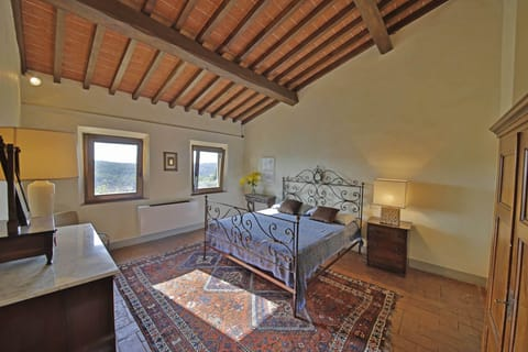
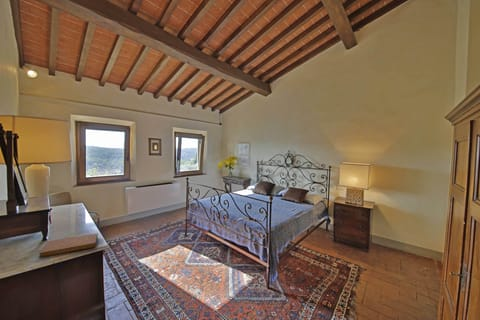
+ notebook [38,232,99,258]
